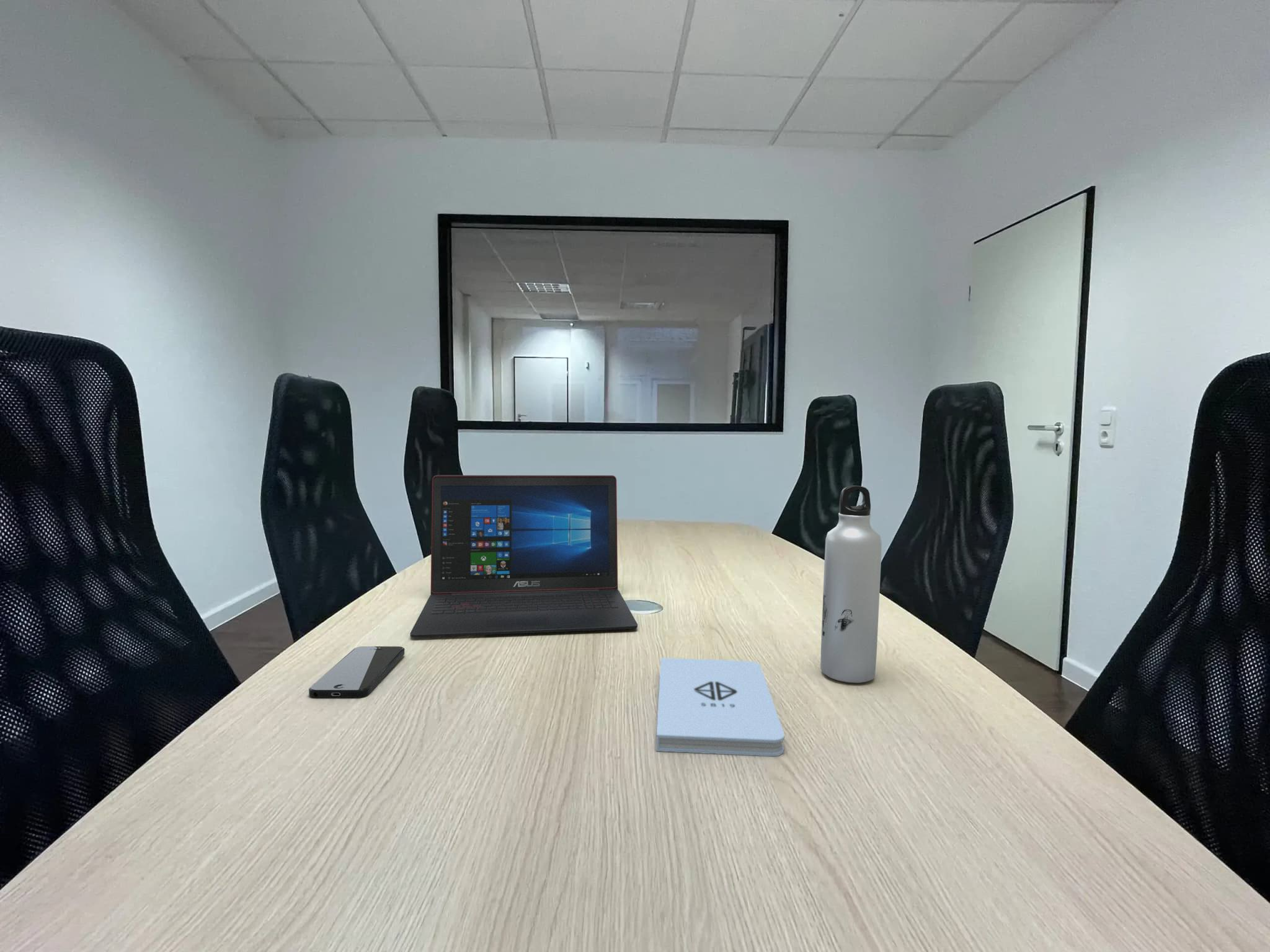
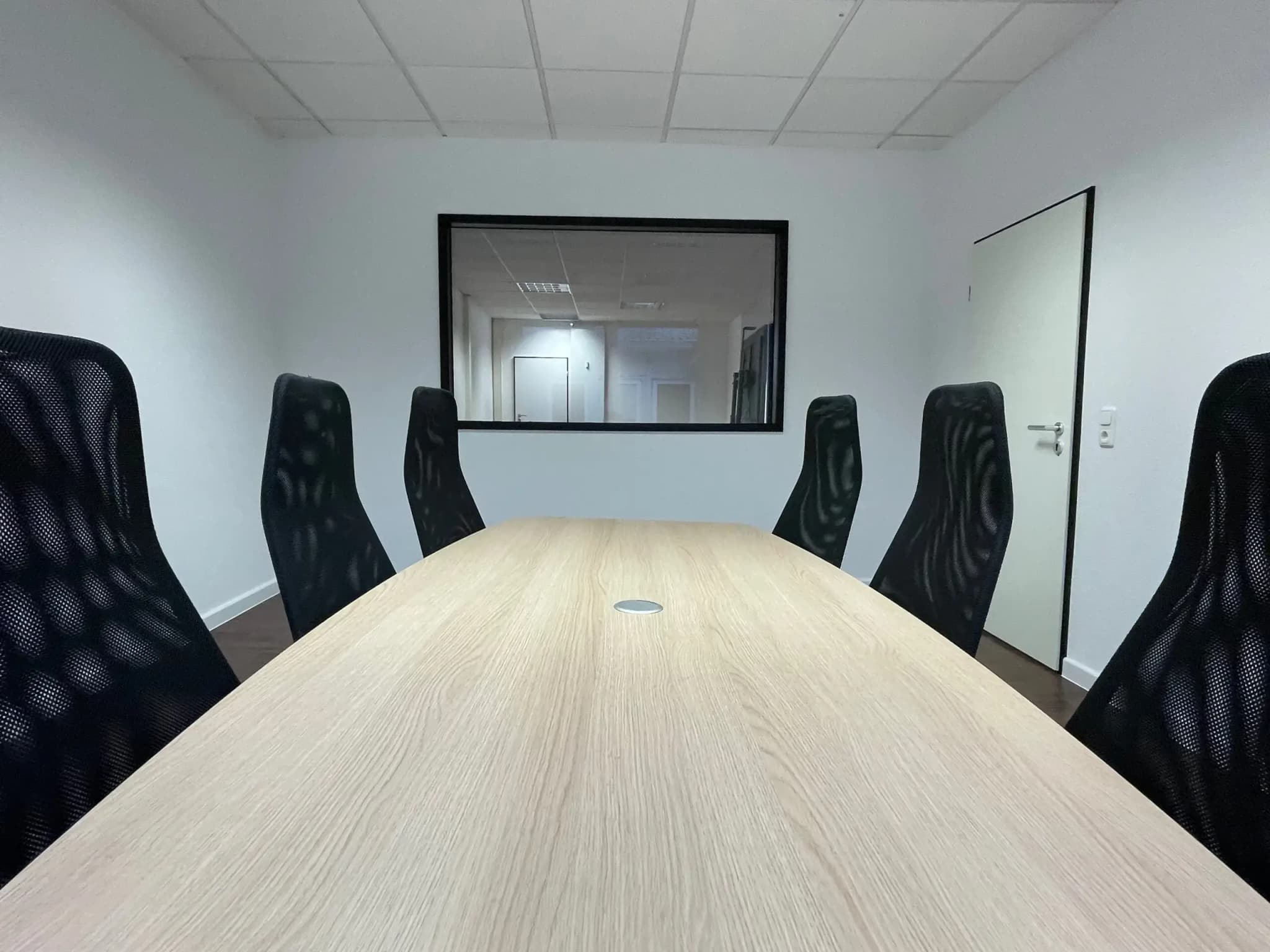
- water bottle [820,485,882,684]
- smartphone [308,646,405,699]
- notepad [655,657,785,757]
- laptop [409,475,638,638]
